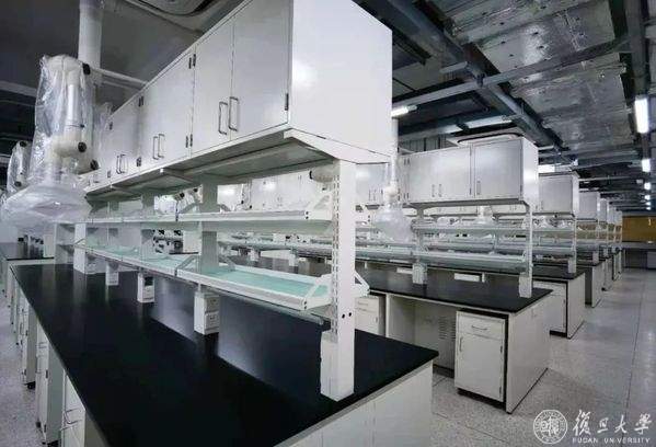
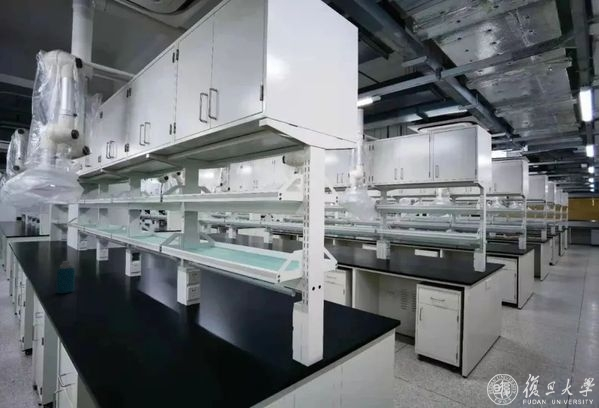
+ bottle [56,260,76,294]
